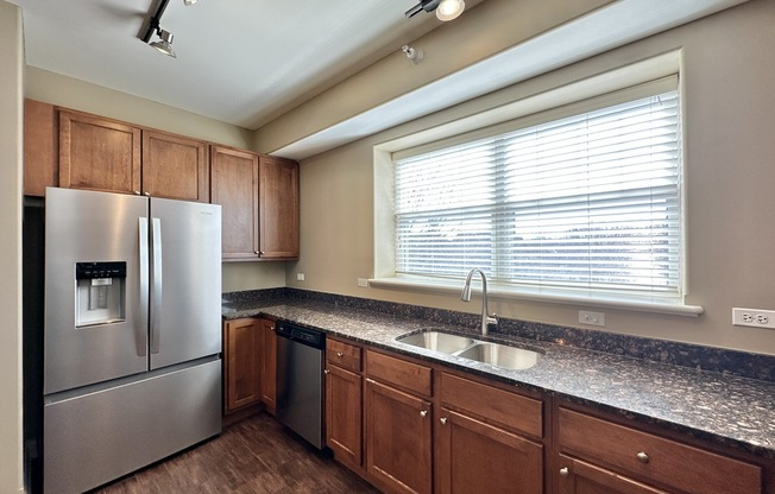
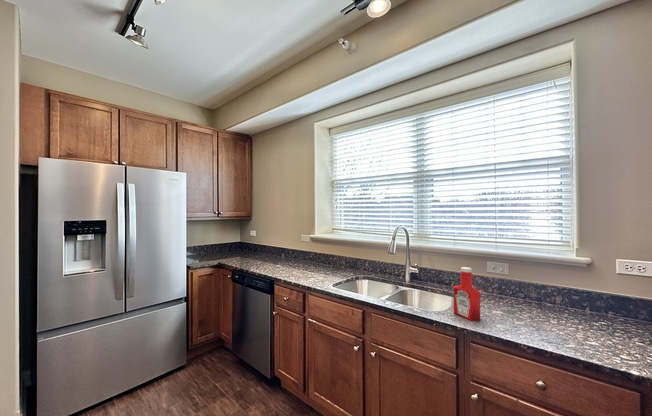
+ soap bottle [453,266,481,322]
